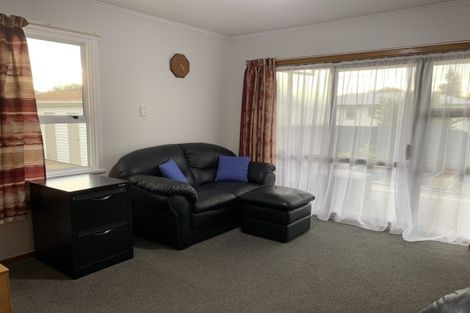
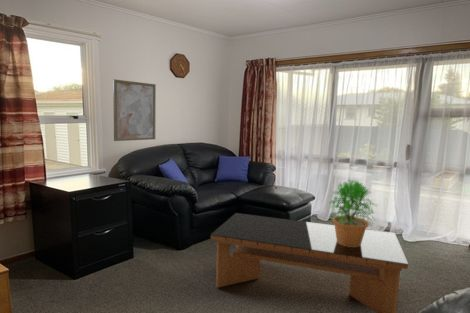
+ potted plant [329,179,379,247]
+ wall art [112,78,157,142]
+ coffee table [210,212,409,313]
